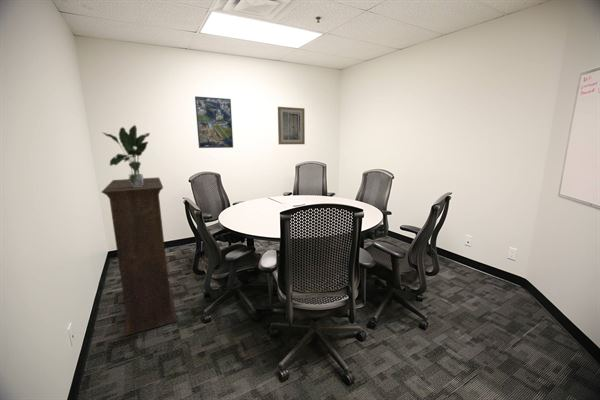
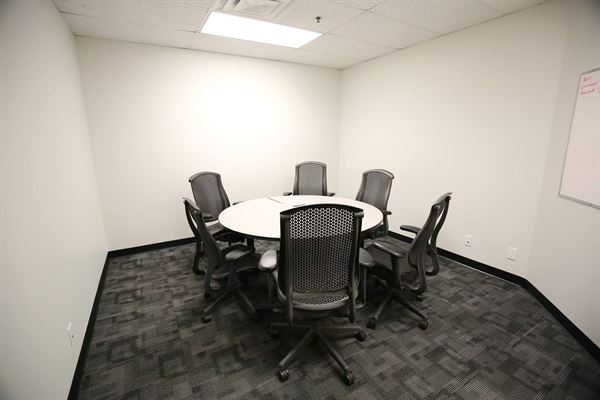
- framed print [194,95,234,149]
- wall art [277,106,306,145]
- potted plant [102,124,151,187]
- bookcase [101,176,178,337]
